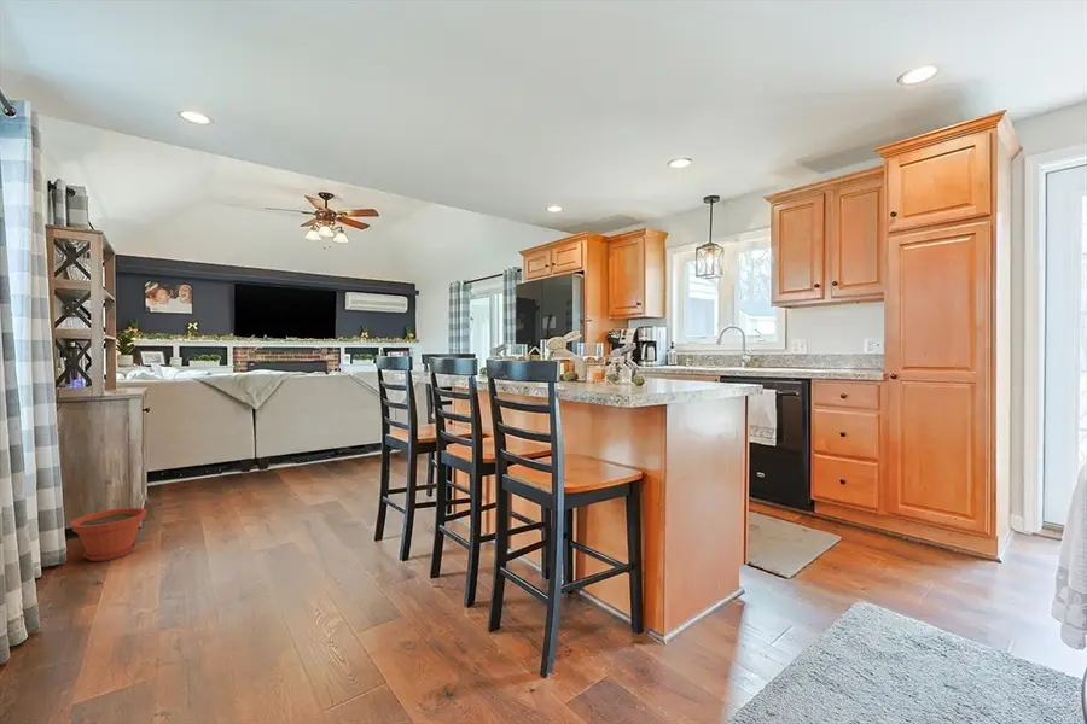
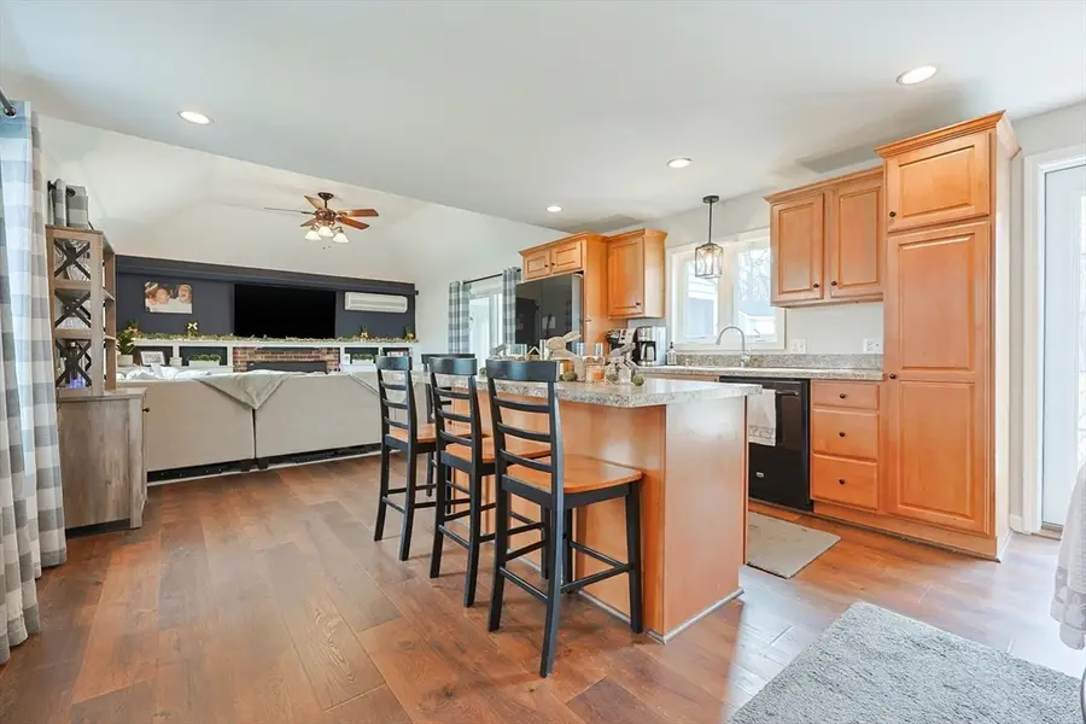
- plant pot [69,507,149,562]
